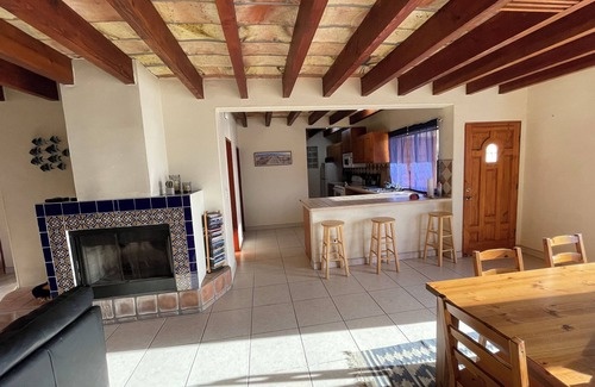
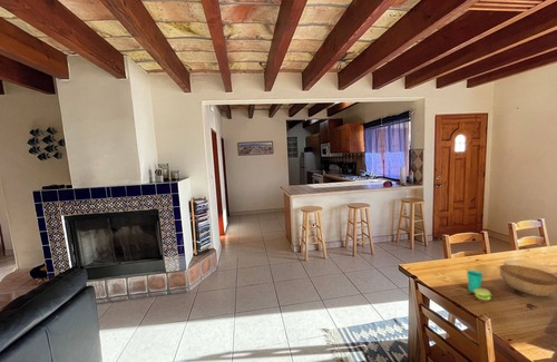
+ bowl [499,264,557,297]
+ cup [466,270,492,301]
